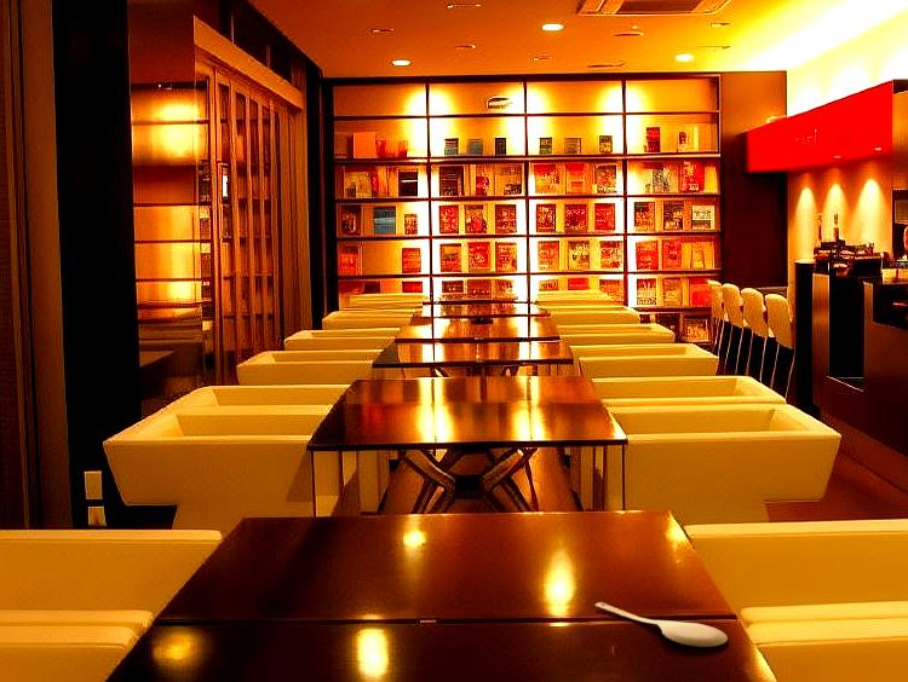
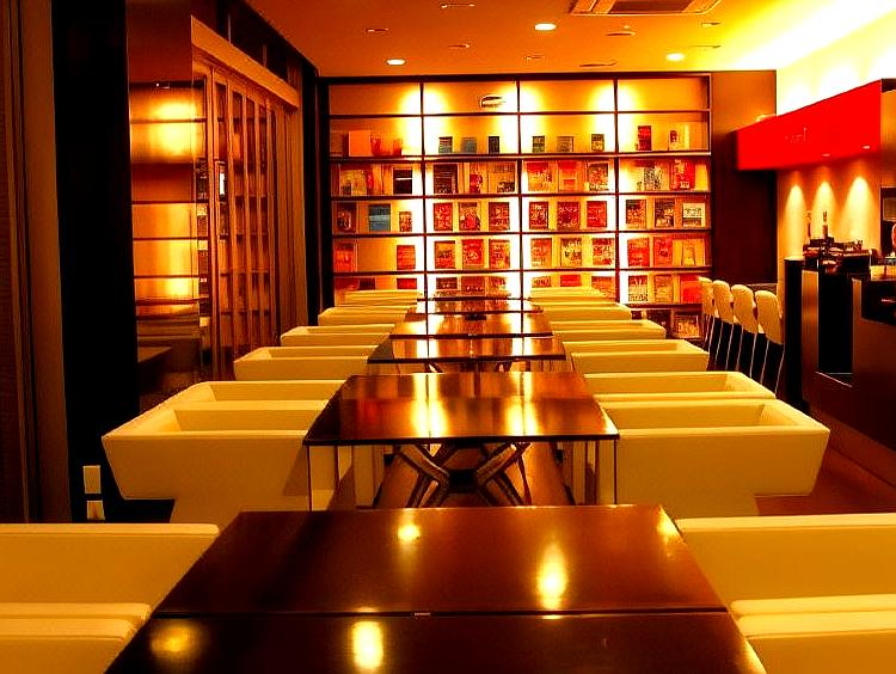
- spoon [594,601,729,648]
